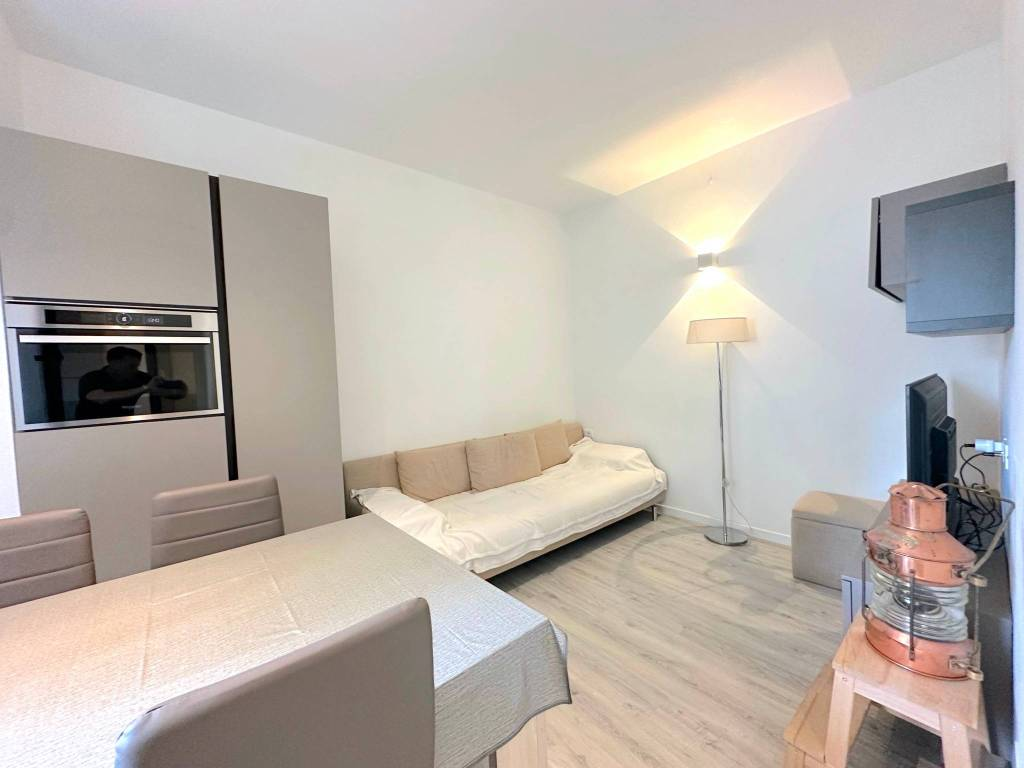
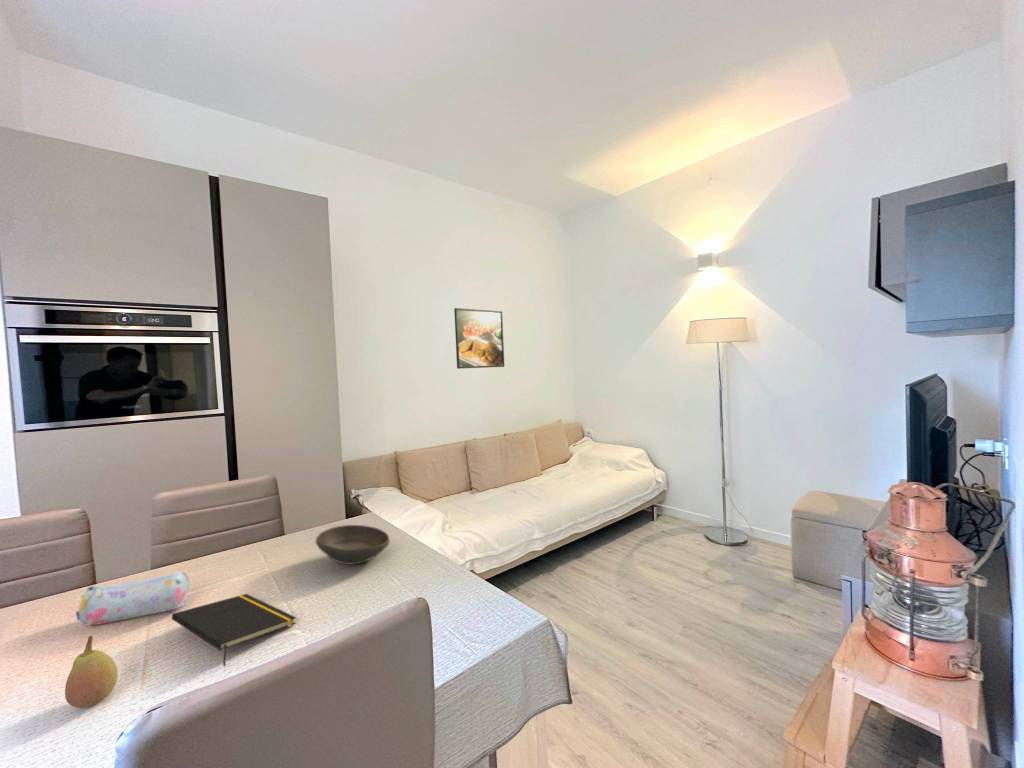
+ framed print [453,307,505,370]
+ bowl [315,524,391,566]
+ notepad [171,593,297,667]
+ fruit [64,635,119,709]
+ pencil case [75,571,190,626]
